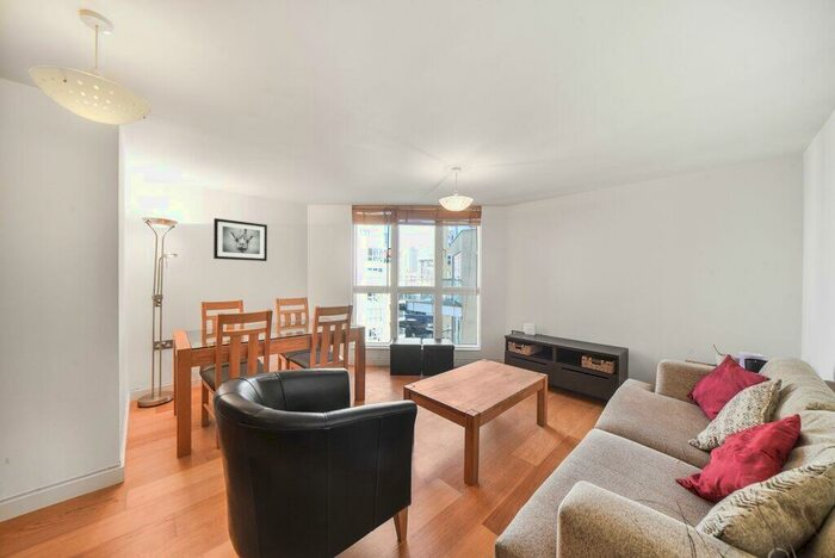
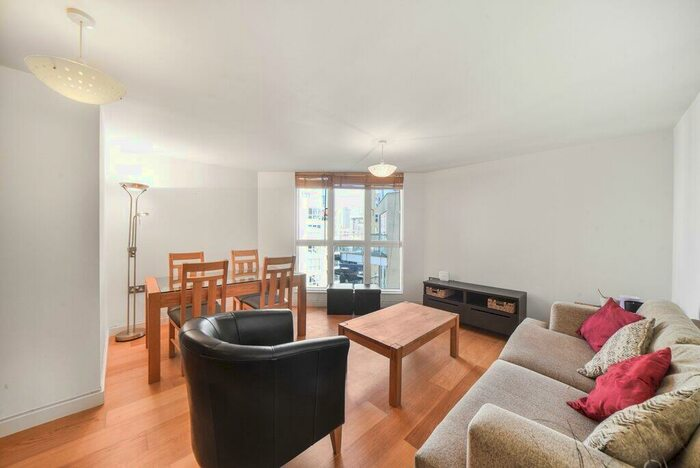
- wall art [212,217,268,262]
